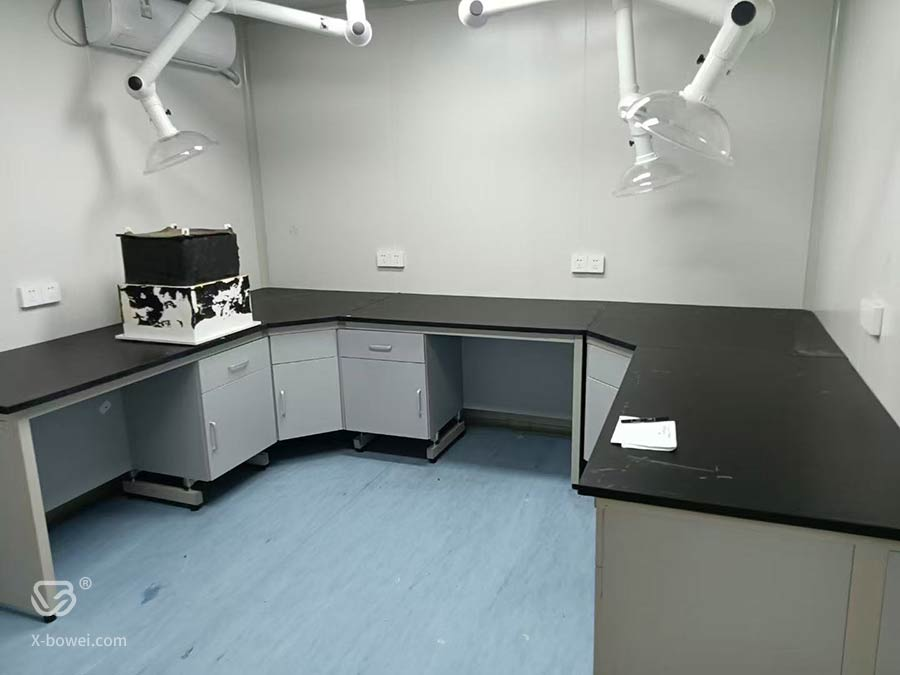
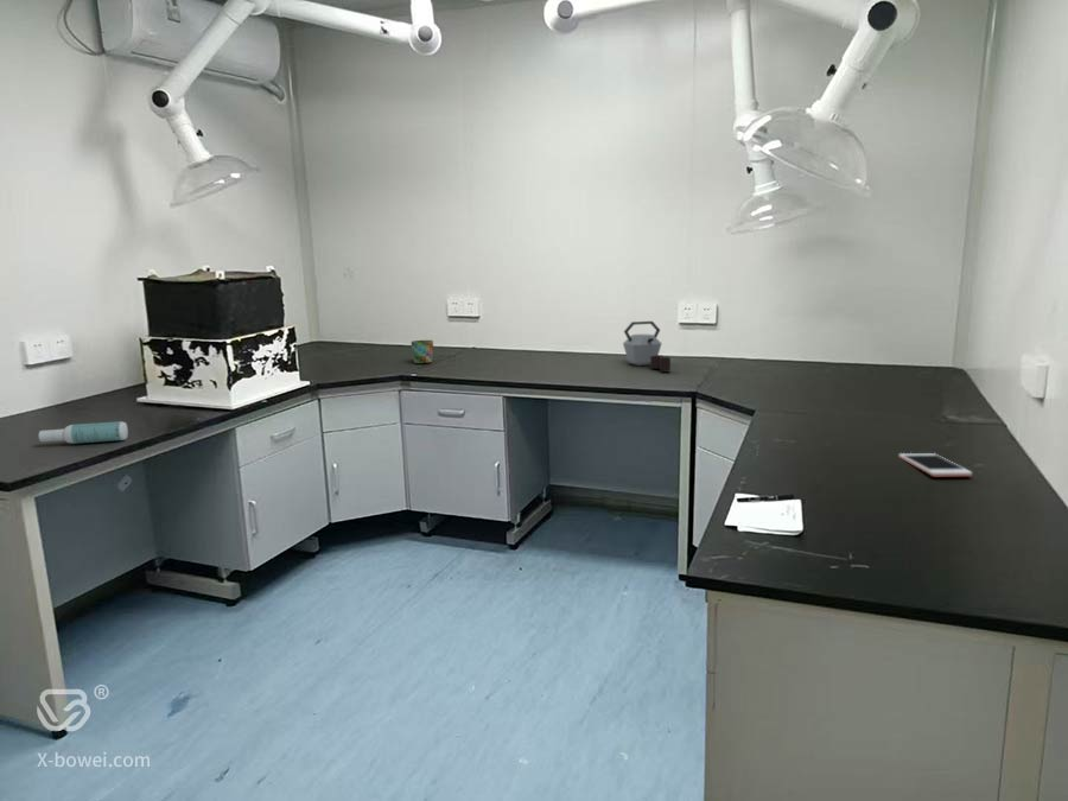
+ cell phone [897,452,973,477]
+ mug [411,339,434,364]
+ kettle [622,320,672,371]
+ spray bottle [38,420,129,445]
